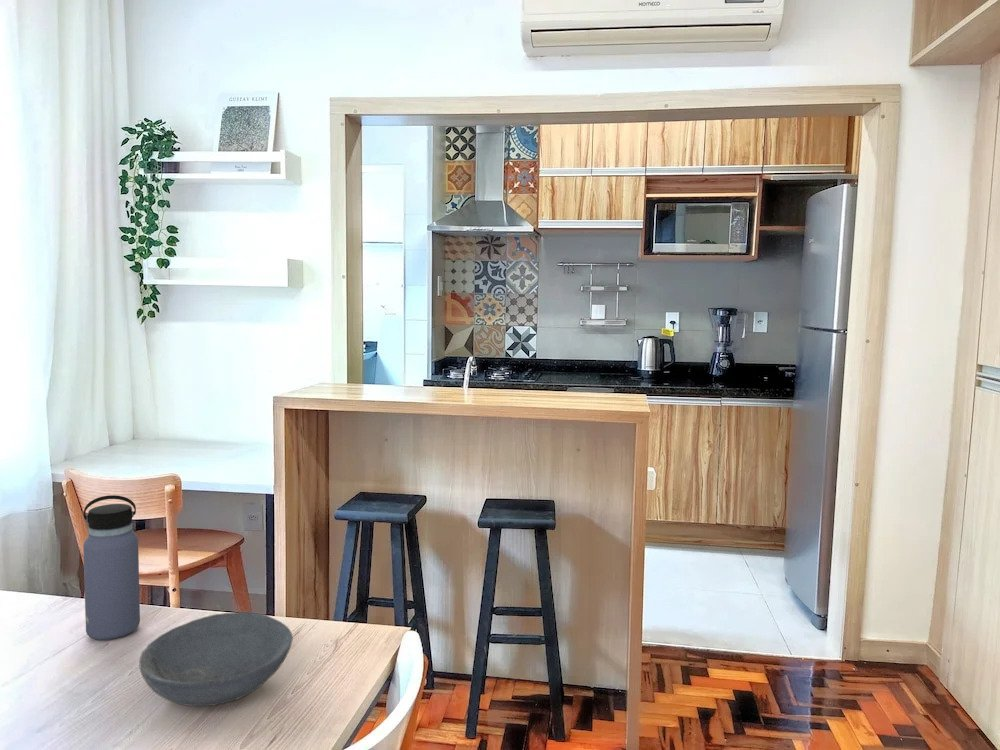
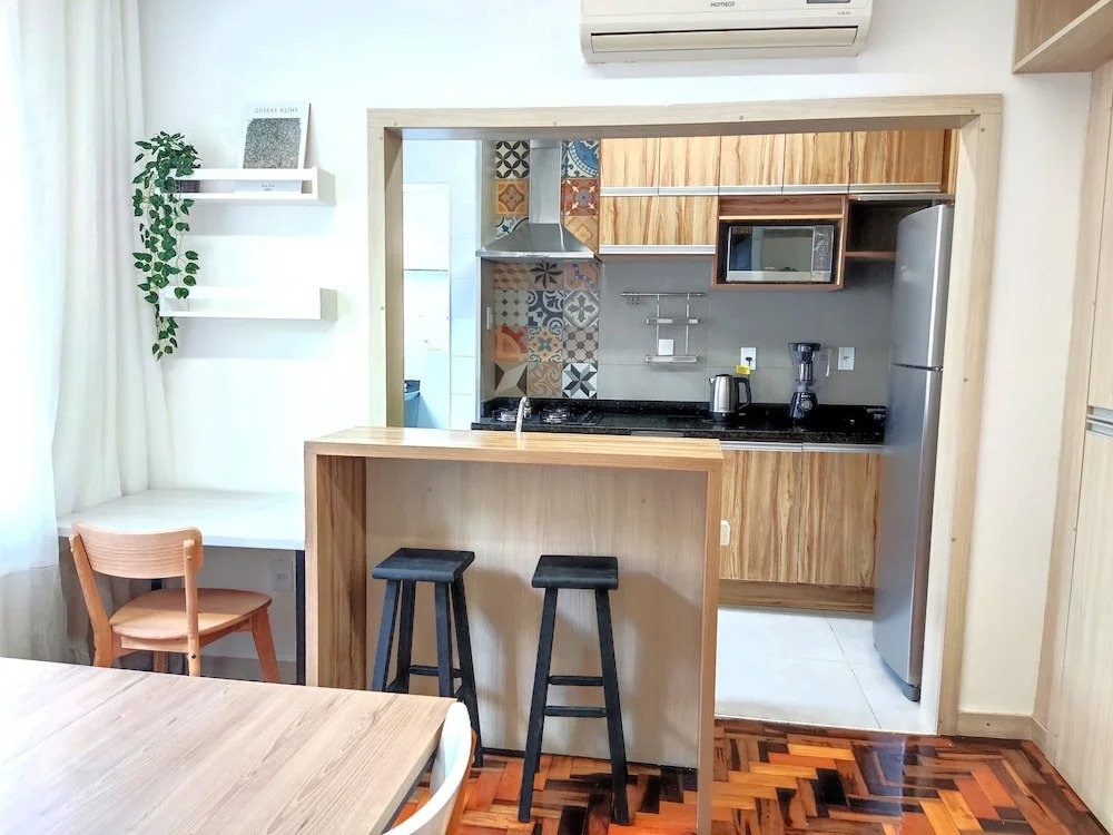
- water bottle [82,494,141,641]
- bowl [138,611,294,707]
